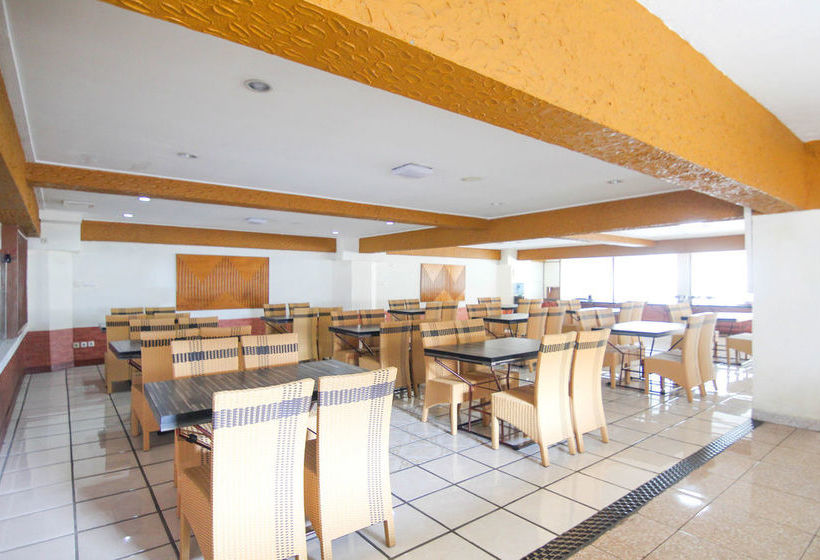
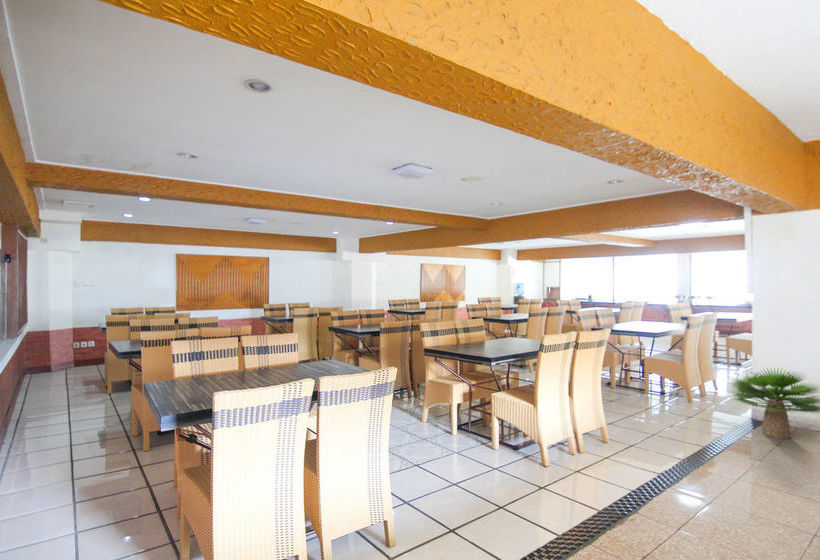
+ potted plant [726,366,820,440]
